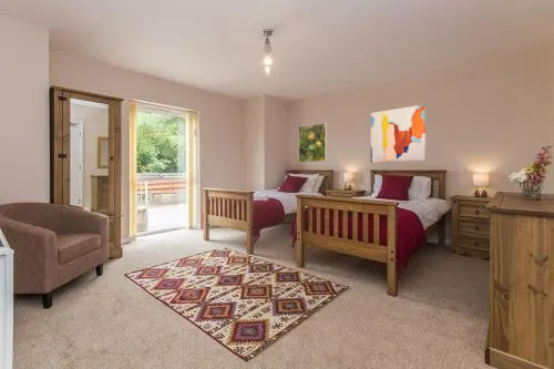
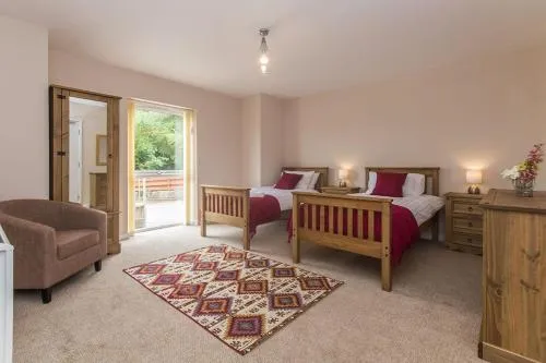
- wall art [370,103,427,164]
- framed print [298,122,328,164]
